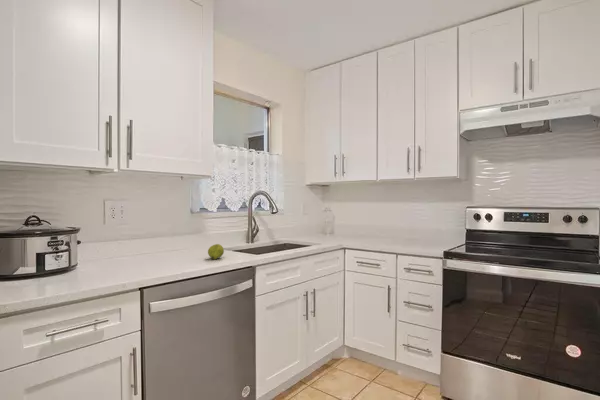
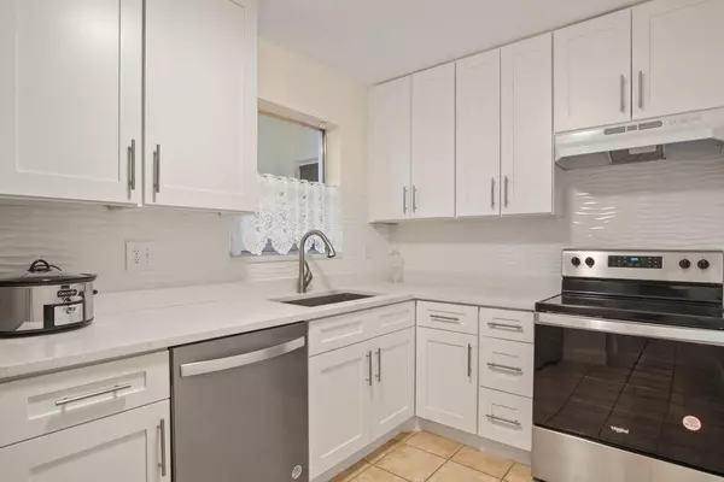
- fruit [204,243,225,261]
